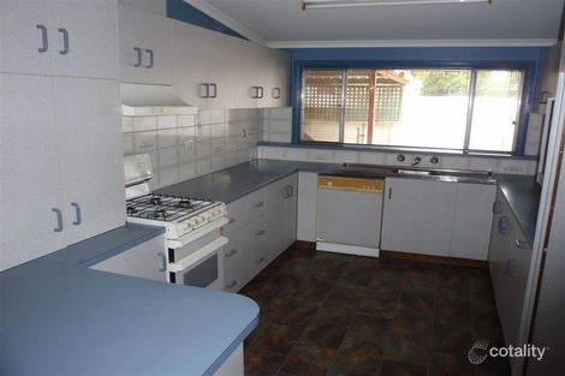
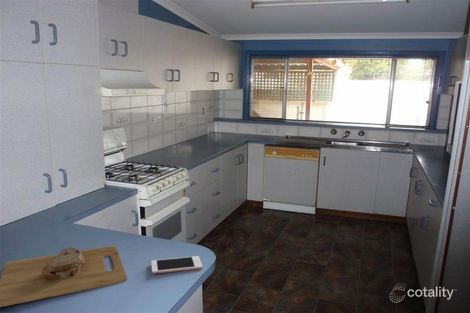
+ cell phone [150,255,203,275]
+ cutting board [0,245,128,308]
